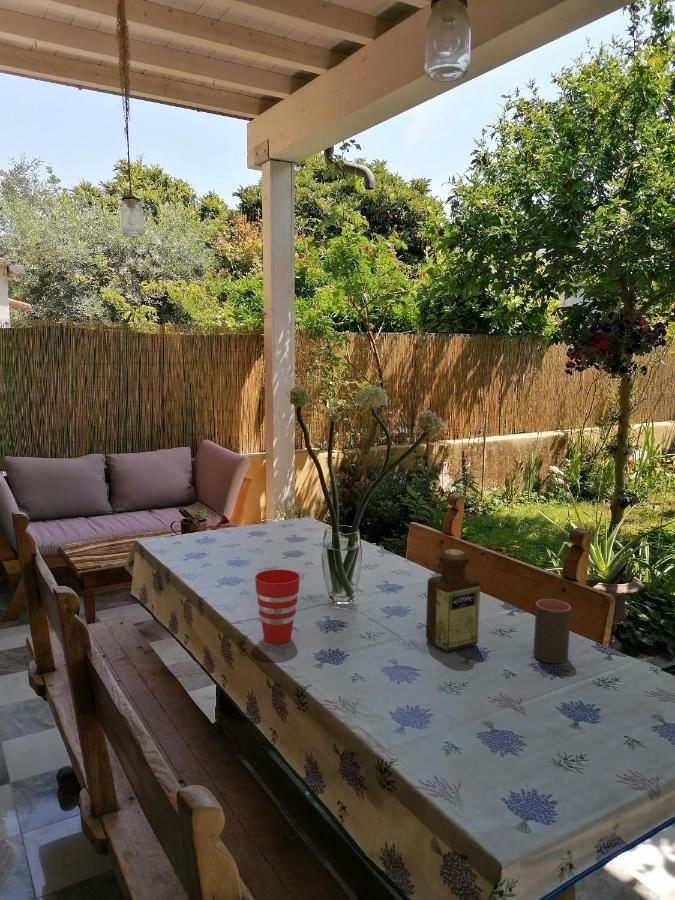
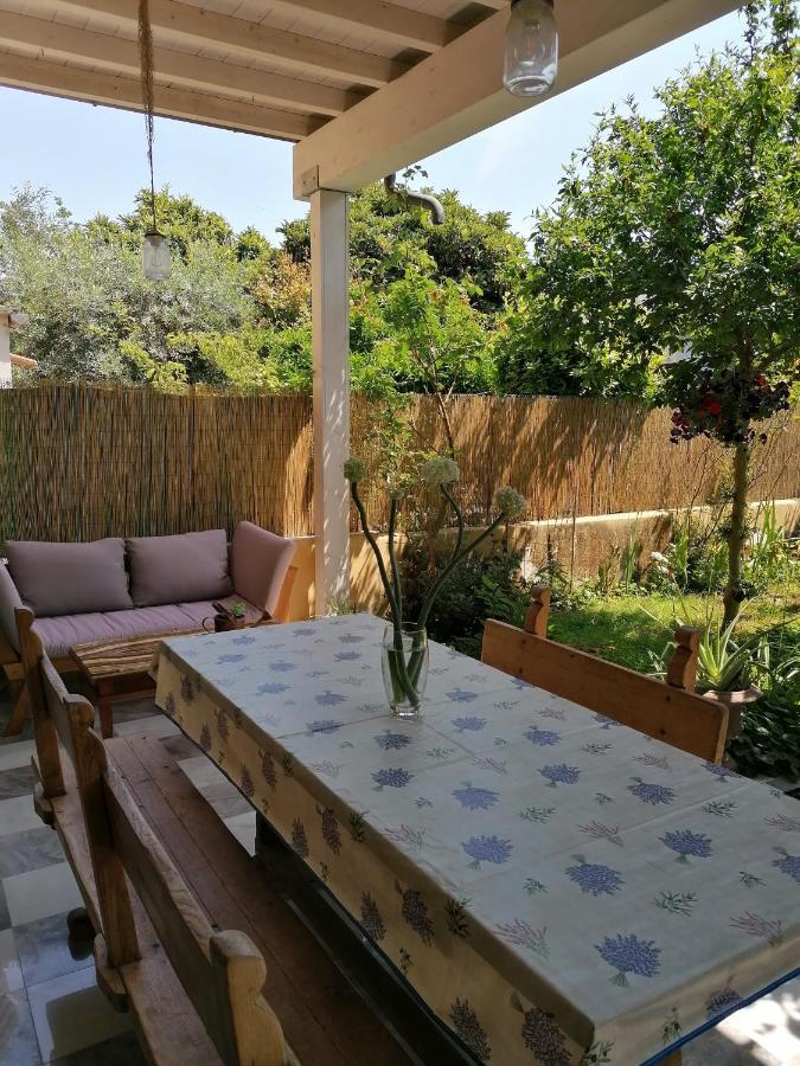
- cup [532,598,572,664]
- bottle [425,548,481,653]
- cup [254,568,301,645]
